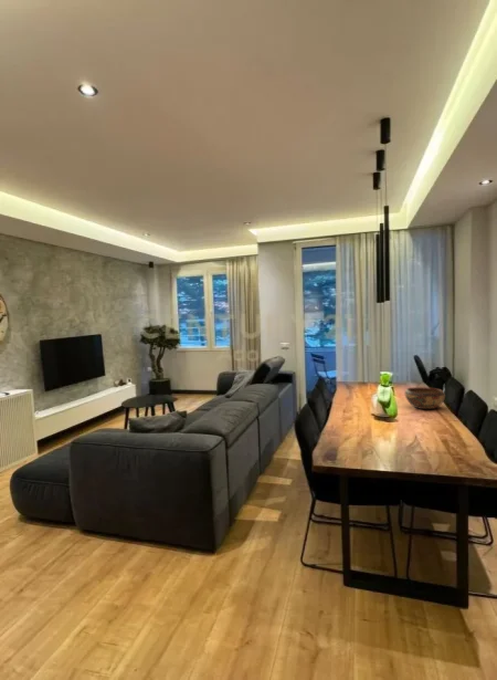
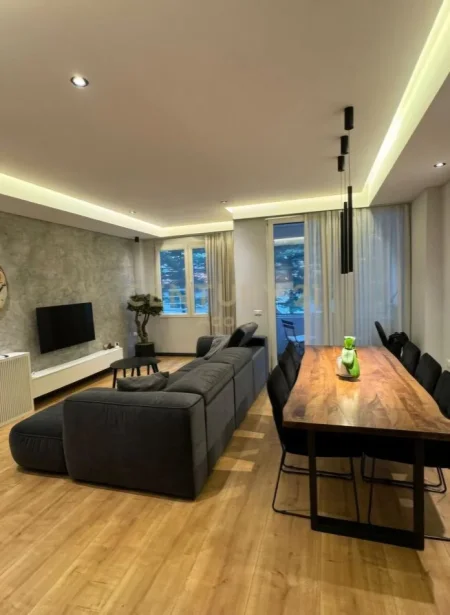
- decorative bowl [404,386,446,410]
